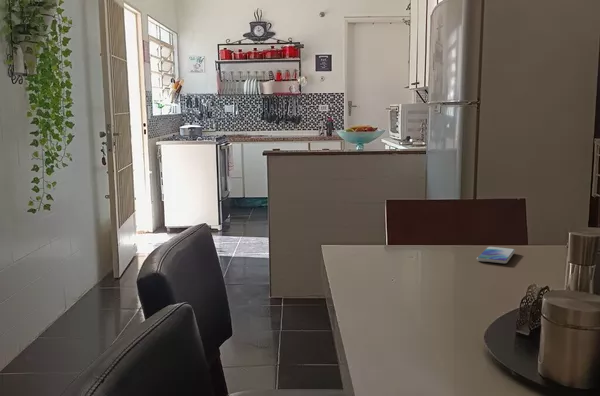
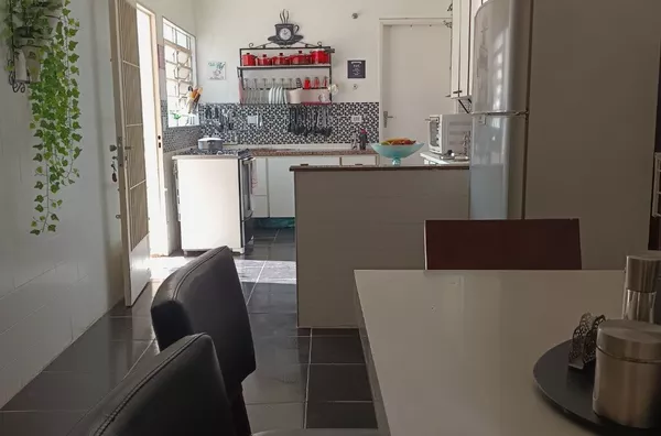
- smartphone [476,246,516,265]
